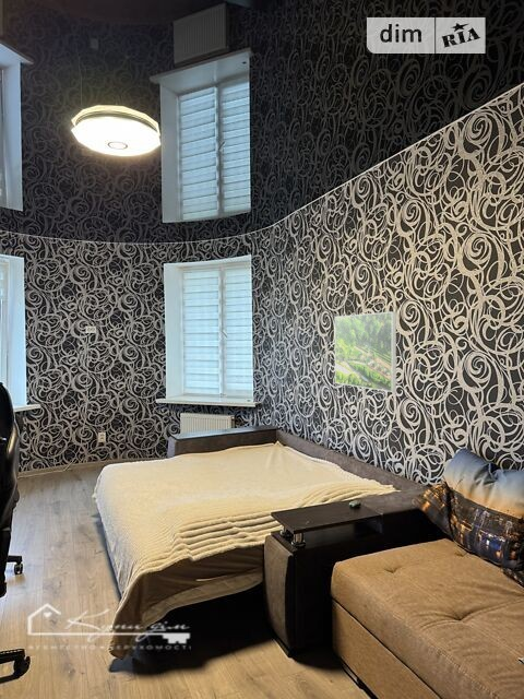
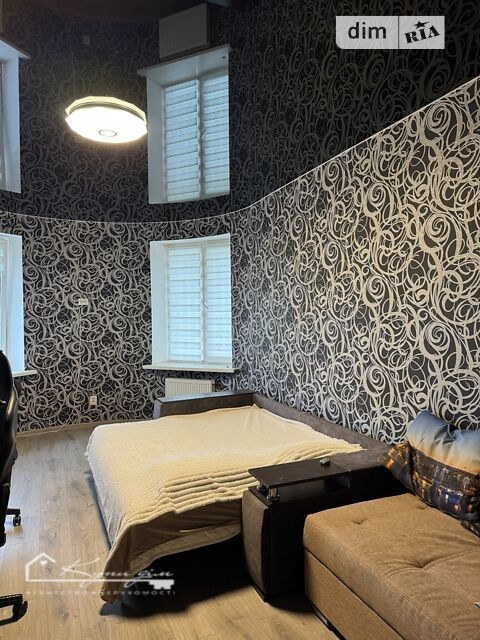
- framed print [334,311,397,393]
